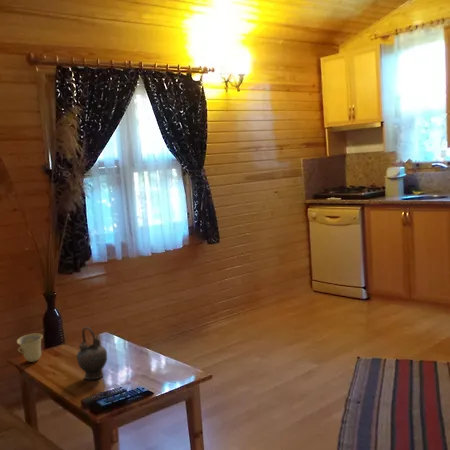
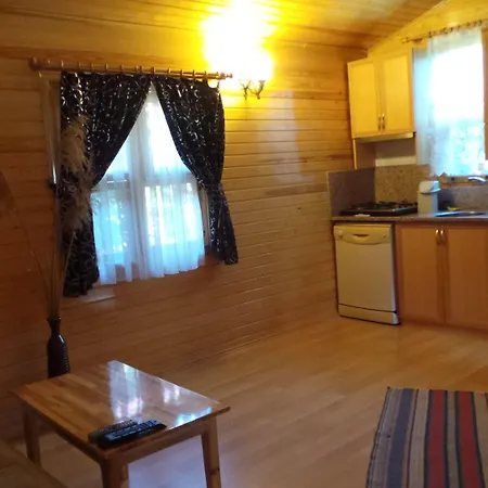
- cup [16,332,44,363]
- teapot [76,326,108,380]
